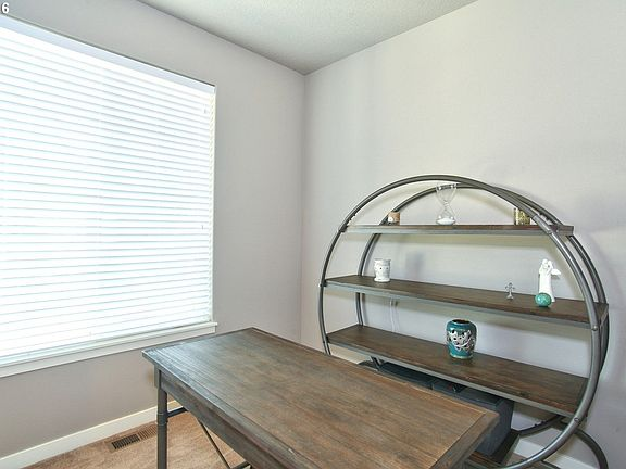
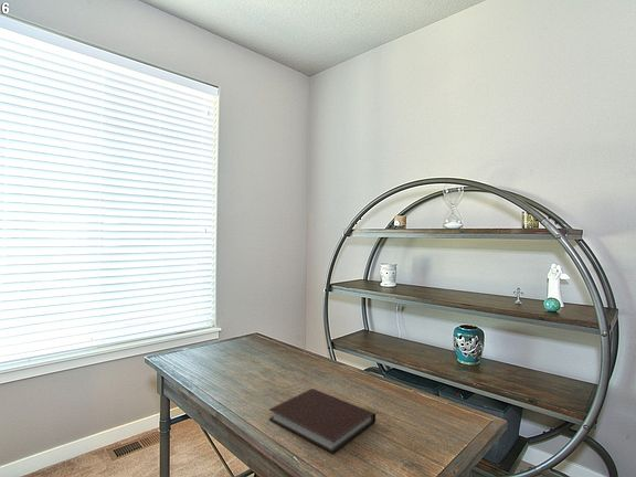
+ notebook [267,388,377,455]
